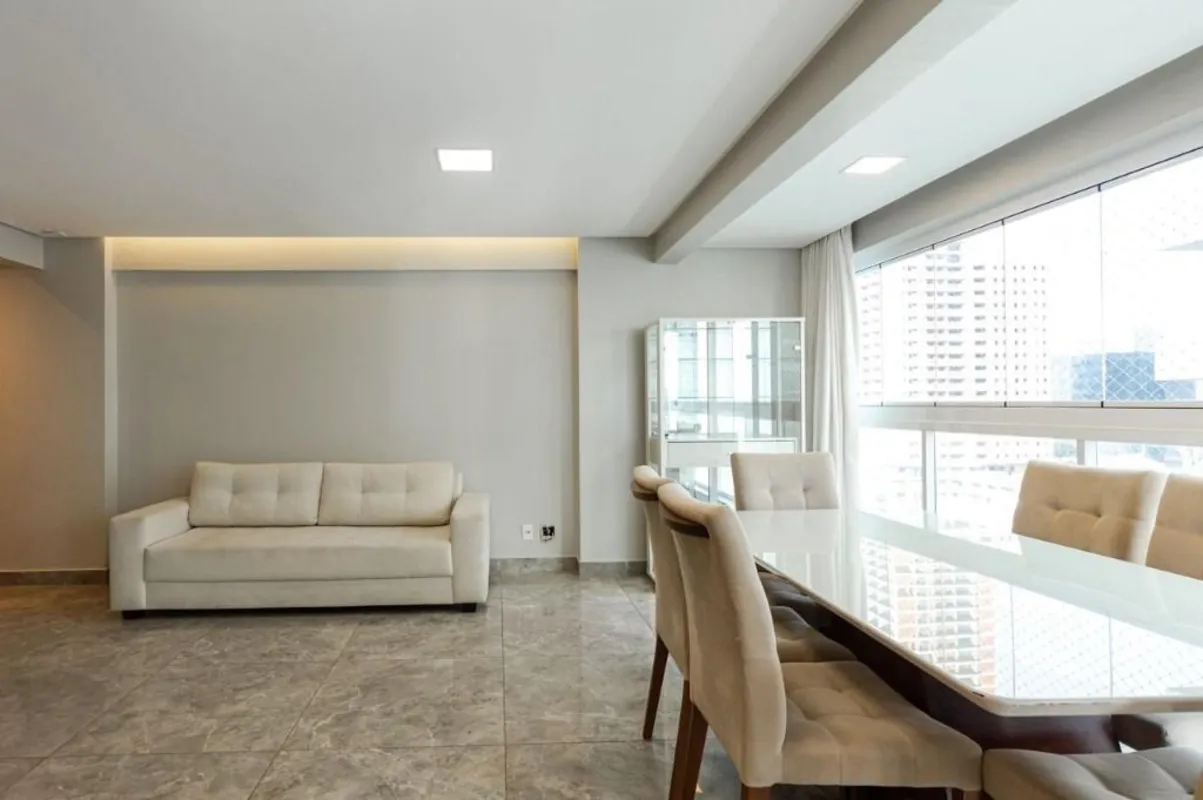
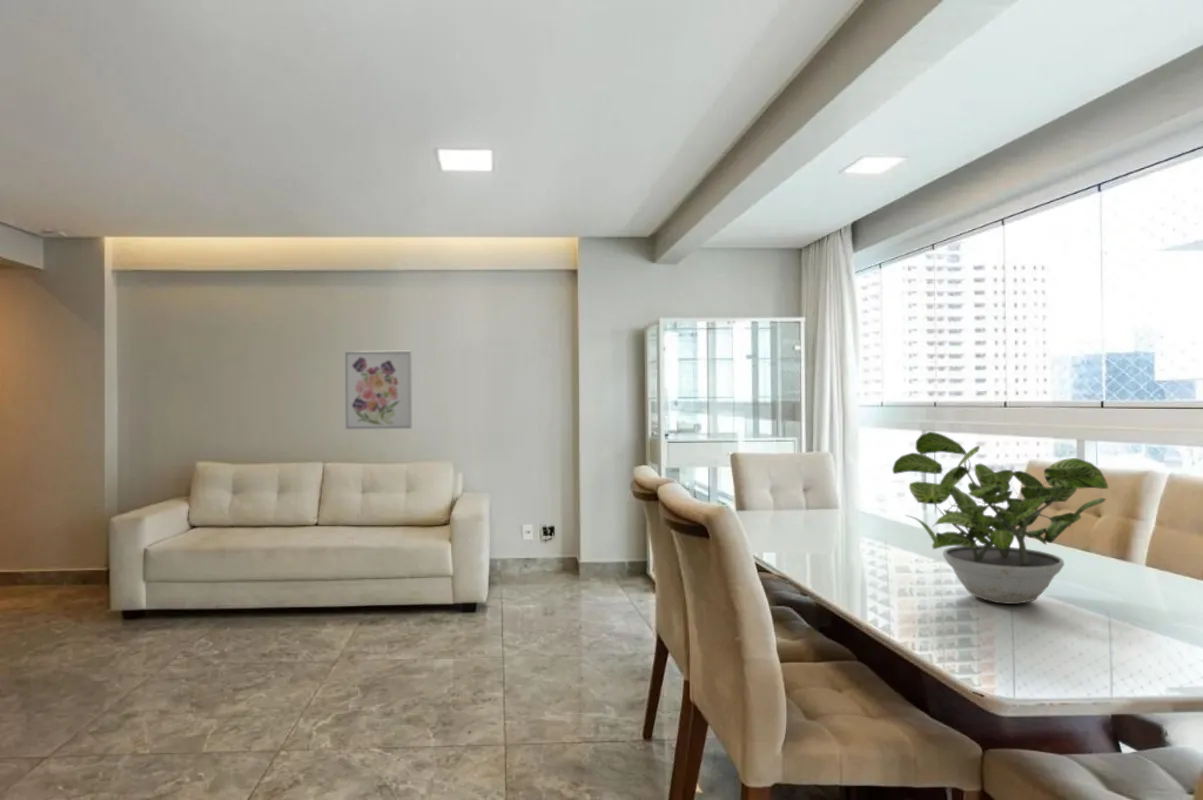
+ potted plant [892,431,1109,605]
+ wall art [344,350,413,431]
